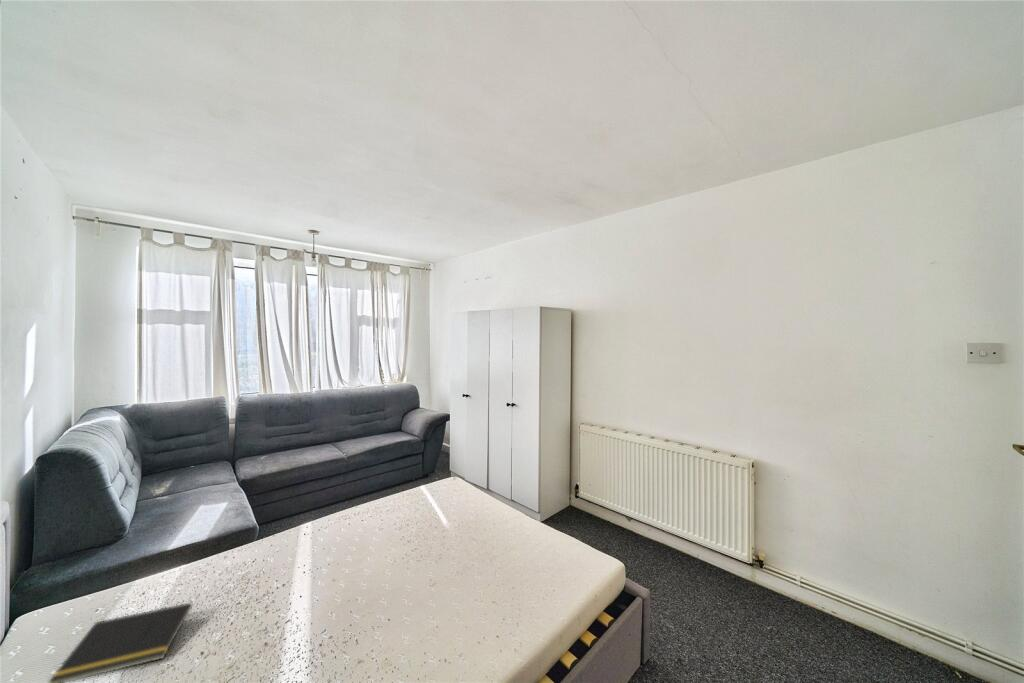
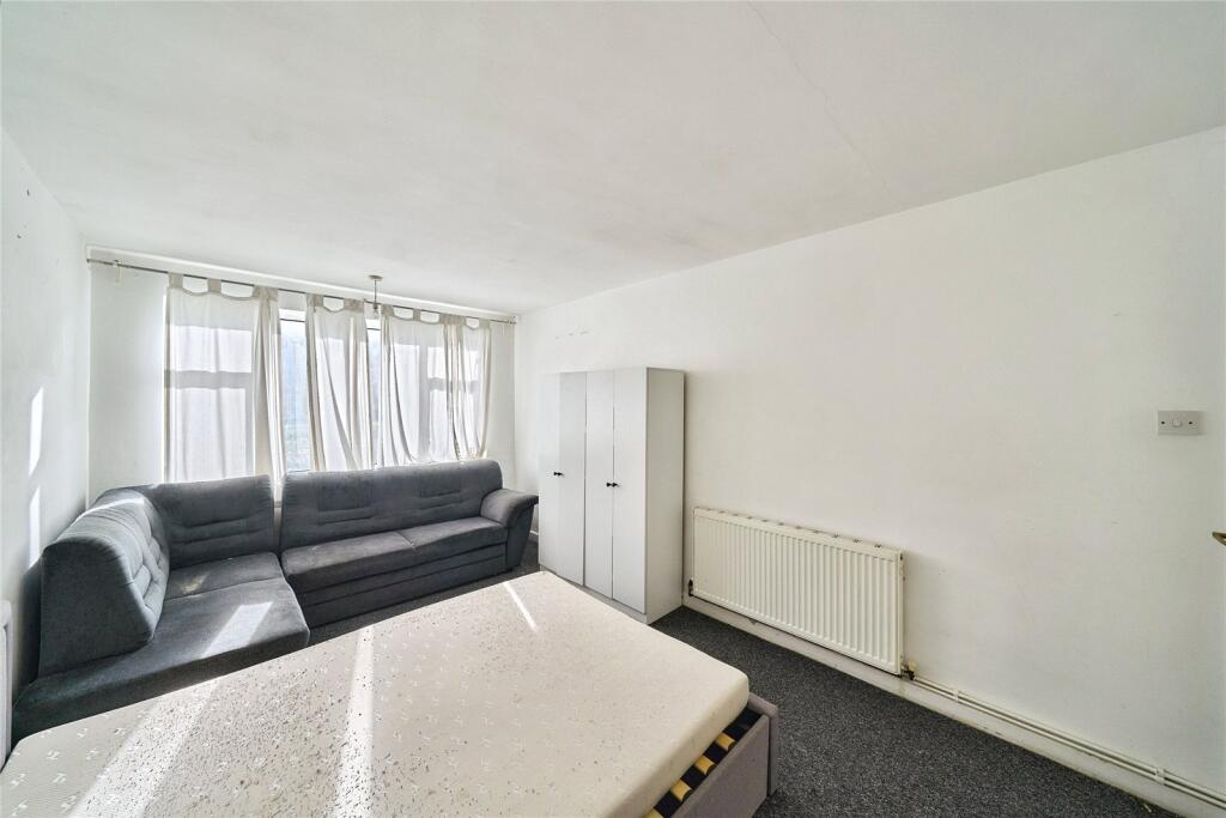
- notepad [47,601,193,683]
